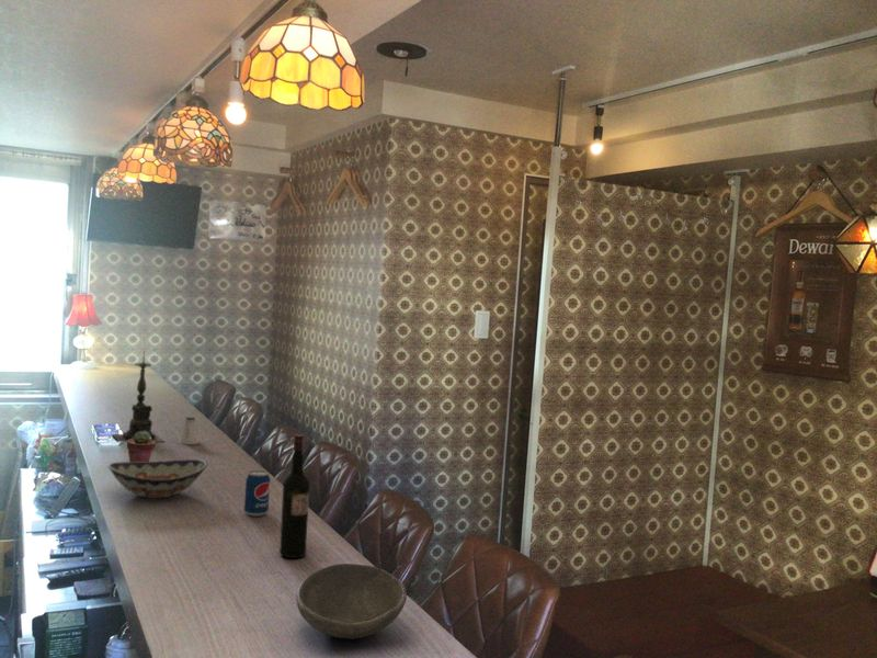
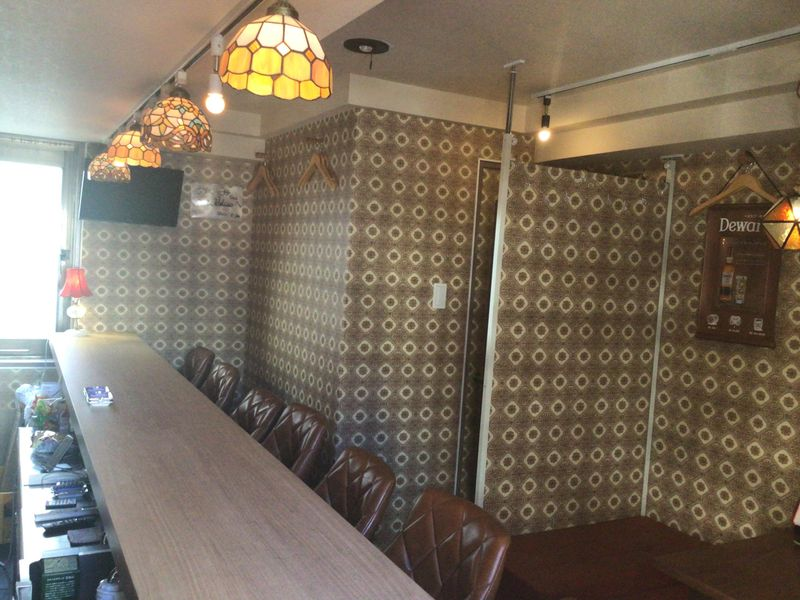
- beverage can [243,469,271,518]
- candle holder [110,350,166,443]
- bowl [295,563,408,640]
- wine bottle [278,433,311,559]
- potted succulent [126,431,157,462]
- saltshaker [179,416,200,445]
- decorative bowl [107,458,208,499]
